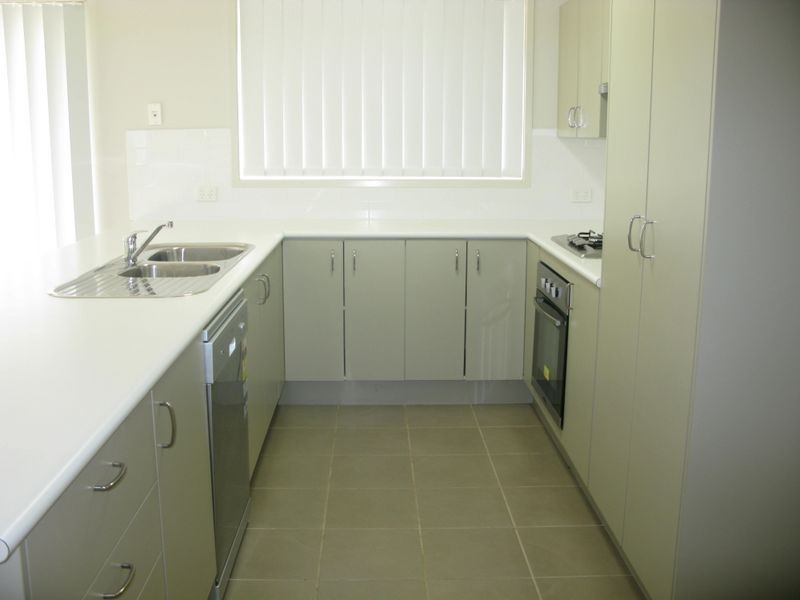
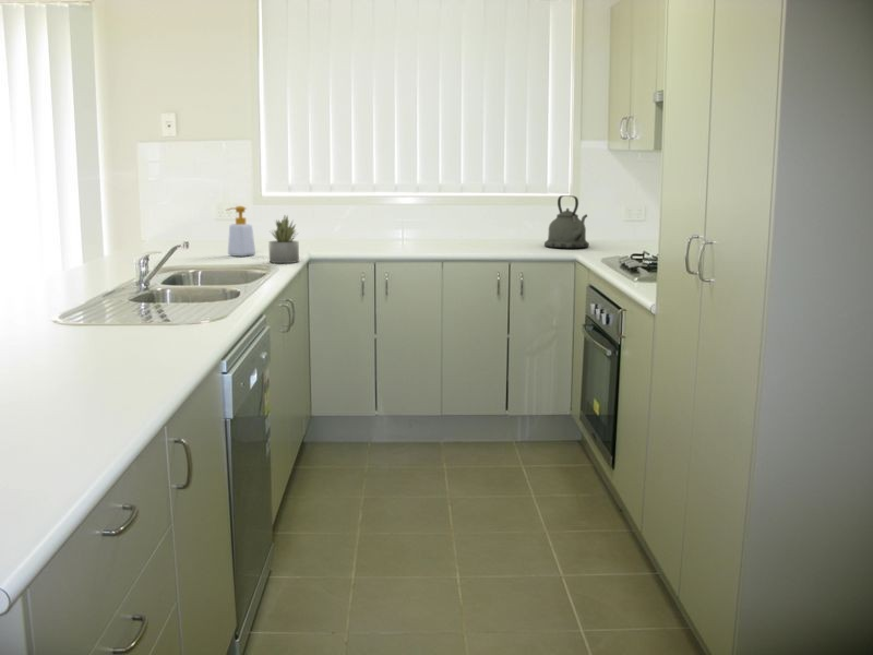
+ succulent plant [267,214,300,264]
+ soap bottle [225,205,256,258]
+ kettle [543,194,590,249]
